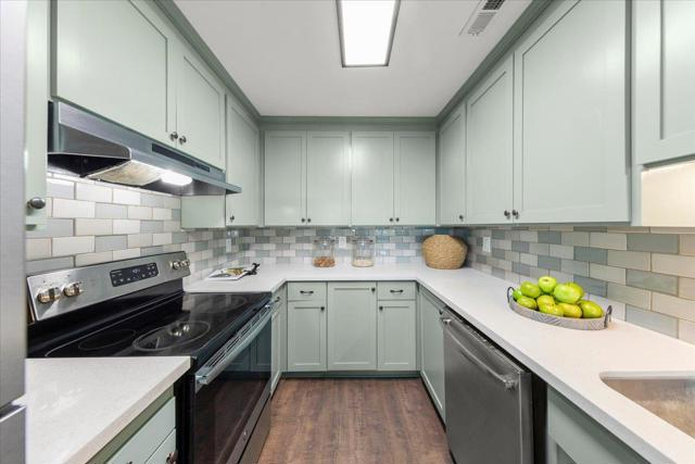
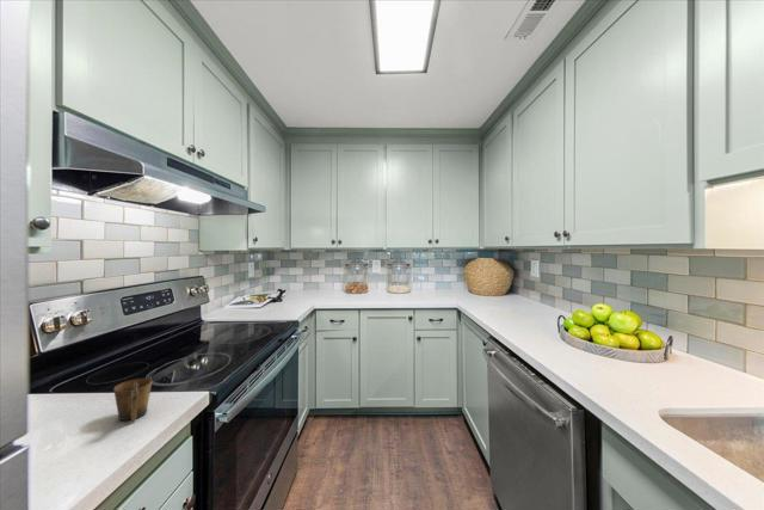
+ mug [112,377,153,423]
